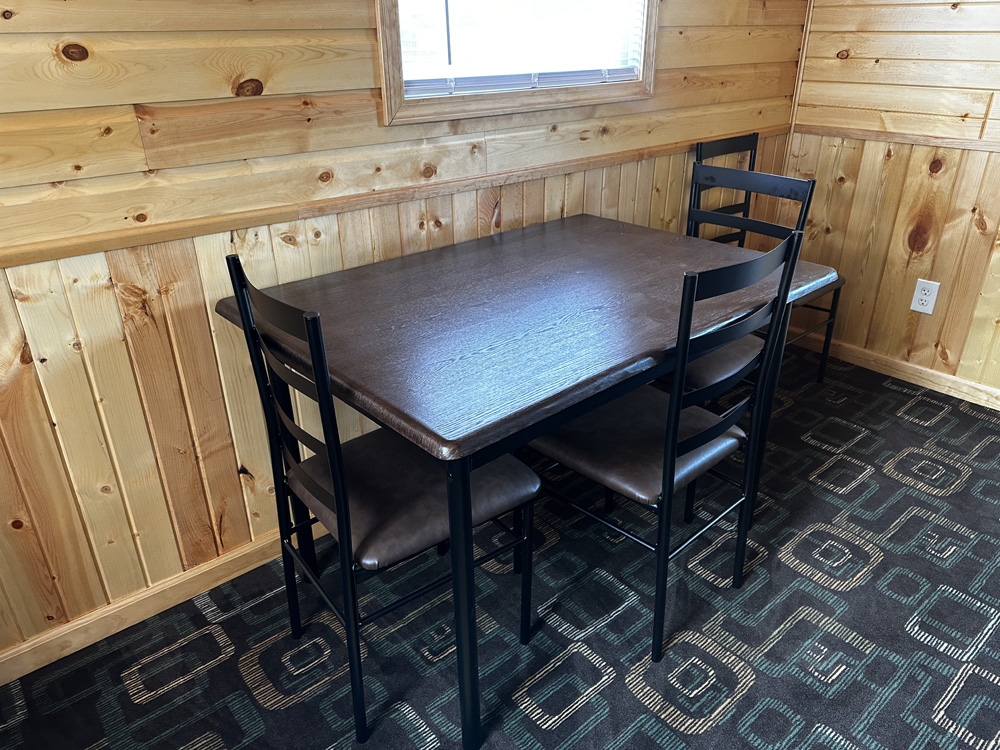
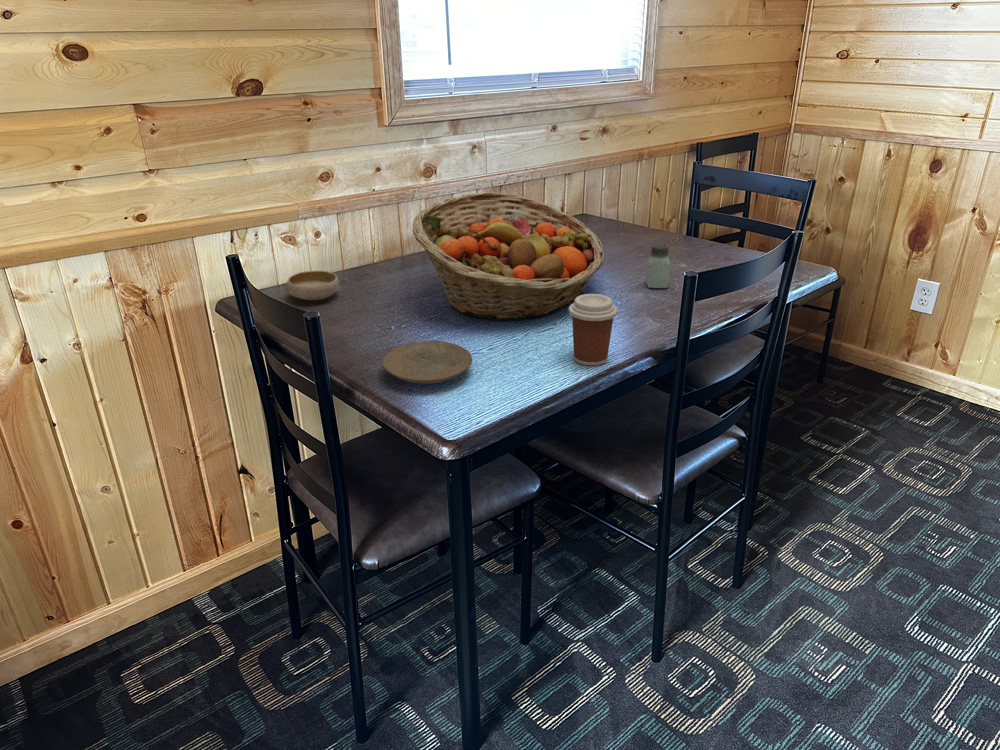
+ plate [381,340,473,385]
+ fruit basket [411,191,605,321]
+ saltshaker [645,243,671,289]
+ bowl [286,270,340,301]
+ coffee cup [568,293,619,366]
